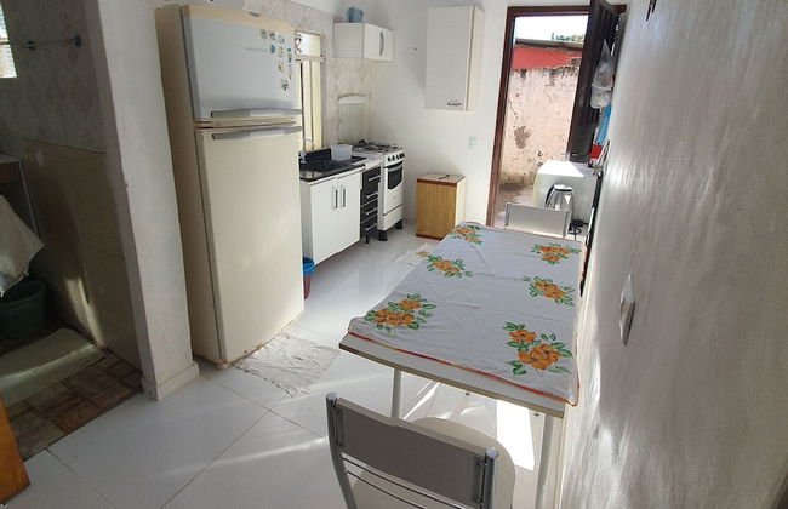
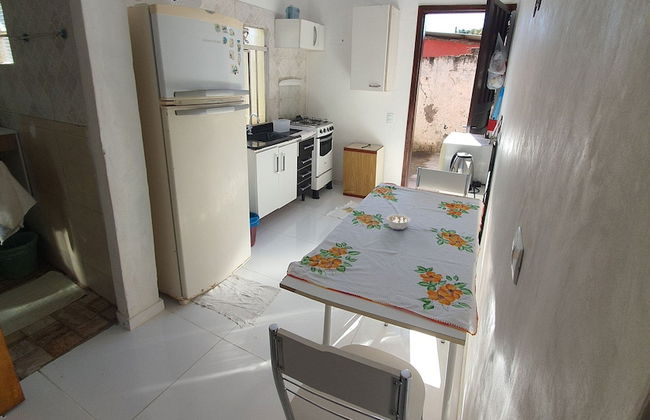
+ legume [386,213,411,231]
